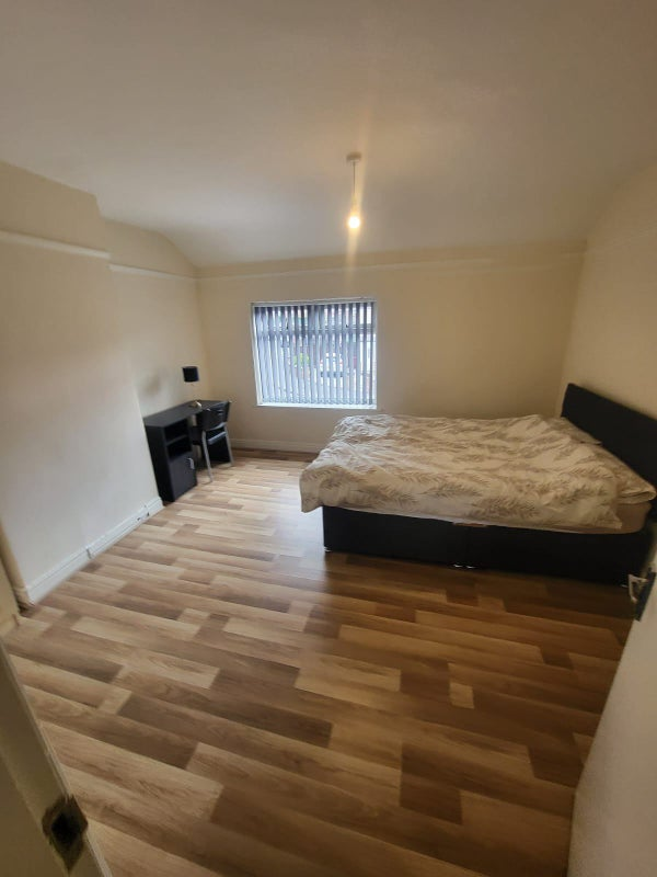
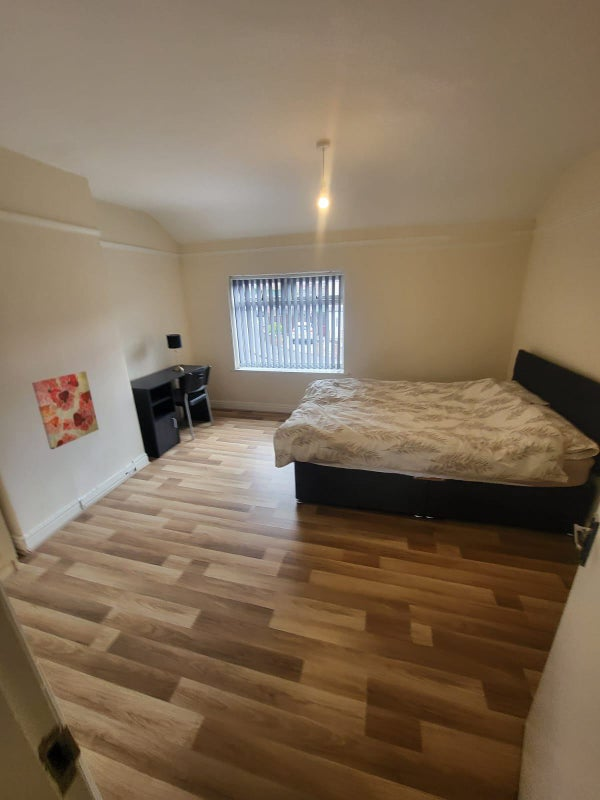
+ wall art [31,370,100,450]
